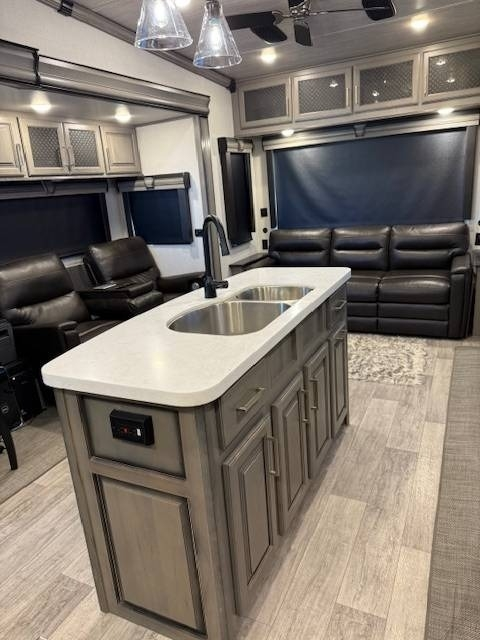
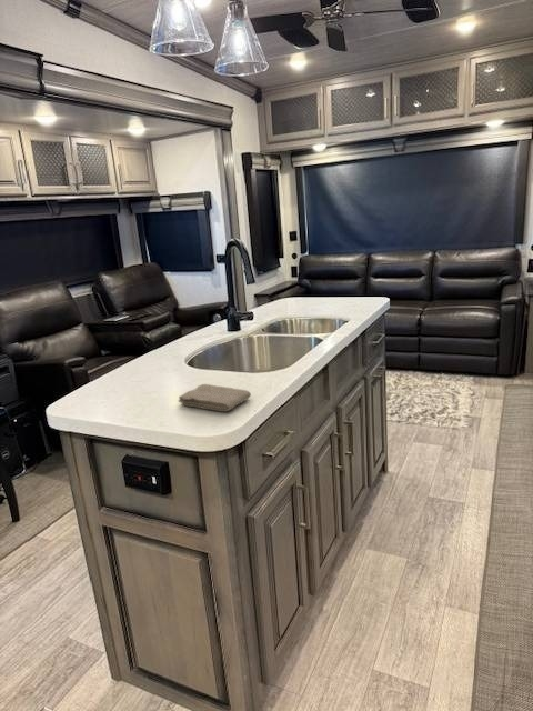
+ washcloth [178,383,252,412]
